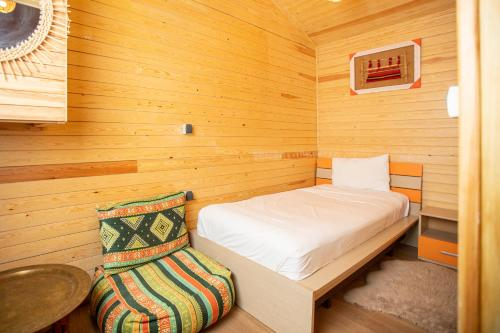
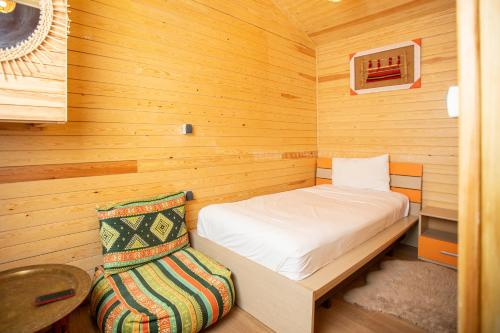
+ cell phone [34,287,76,306]
